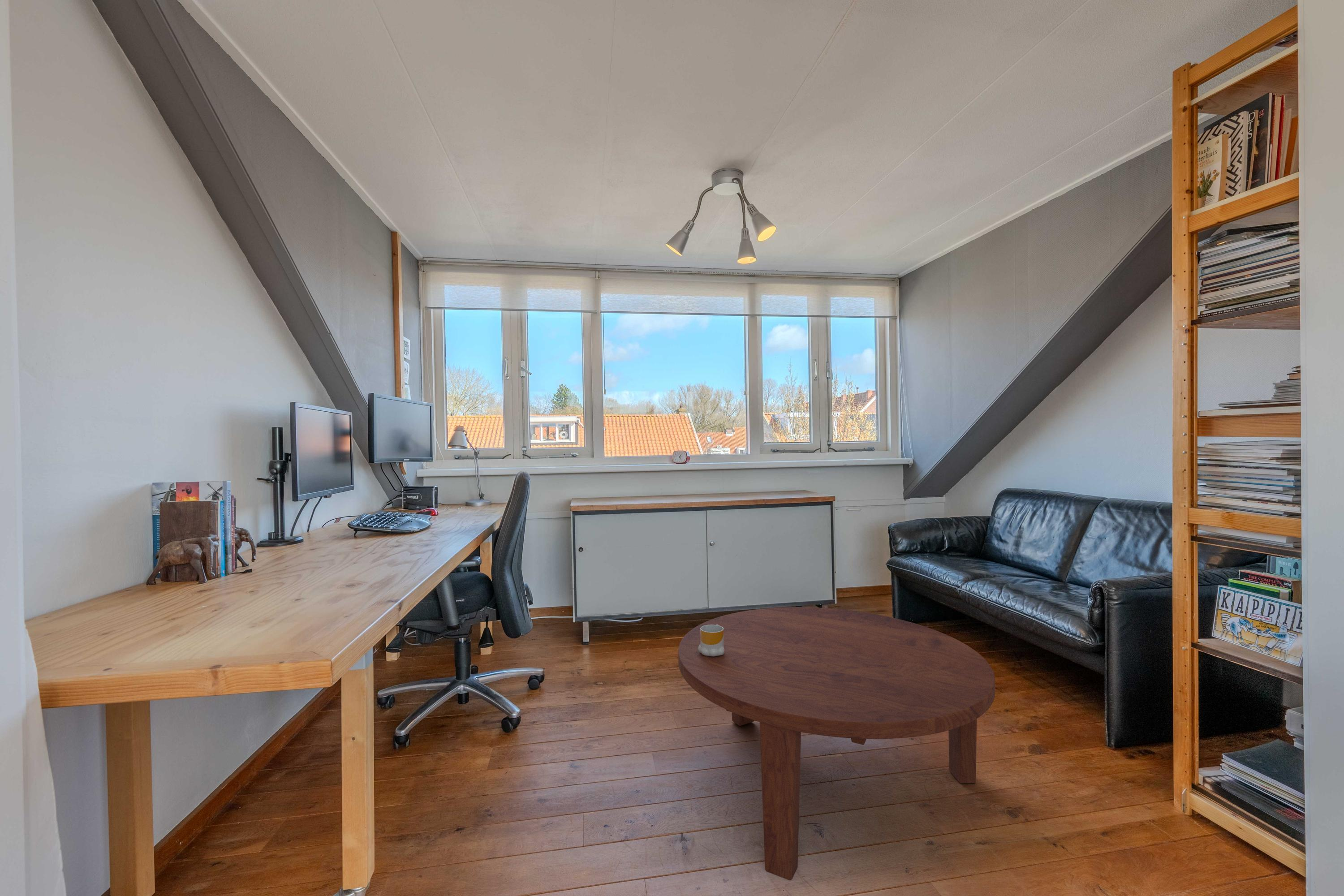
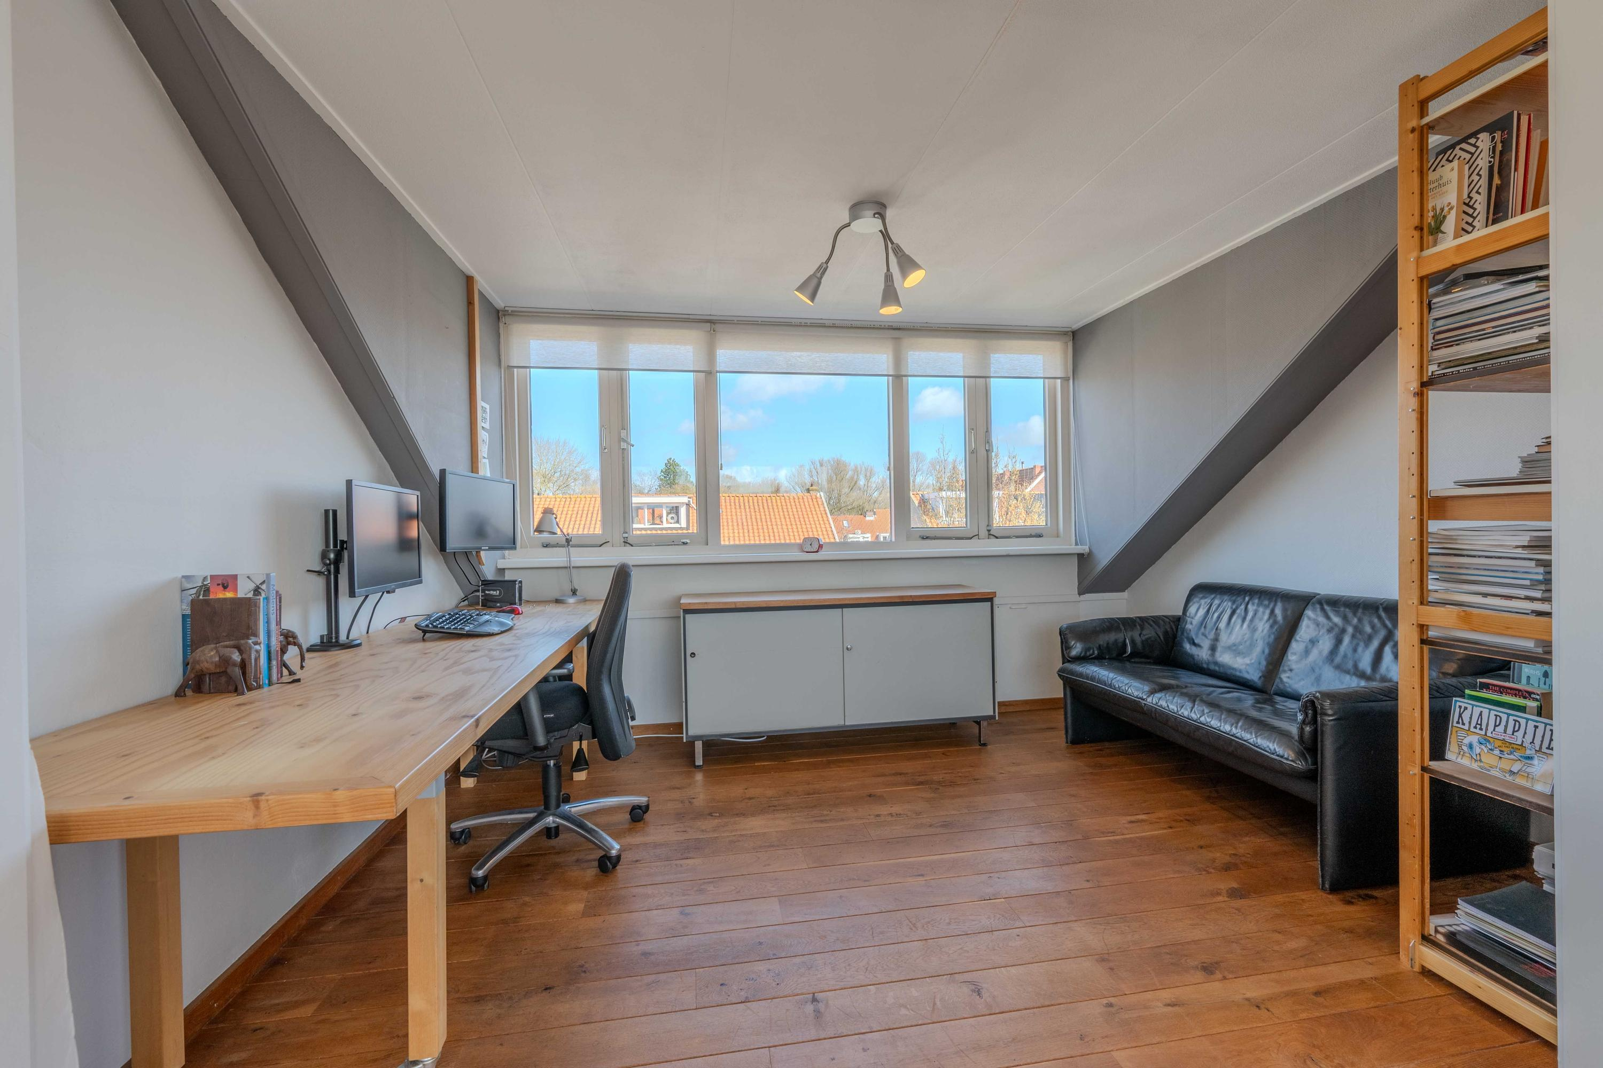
- mug [698,625,725,657]
- coffee table [678,607,995,880]
